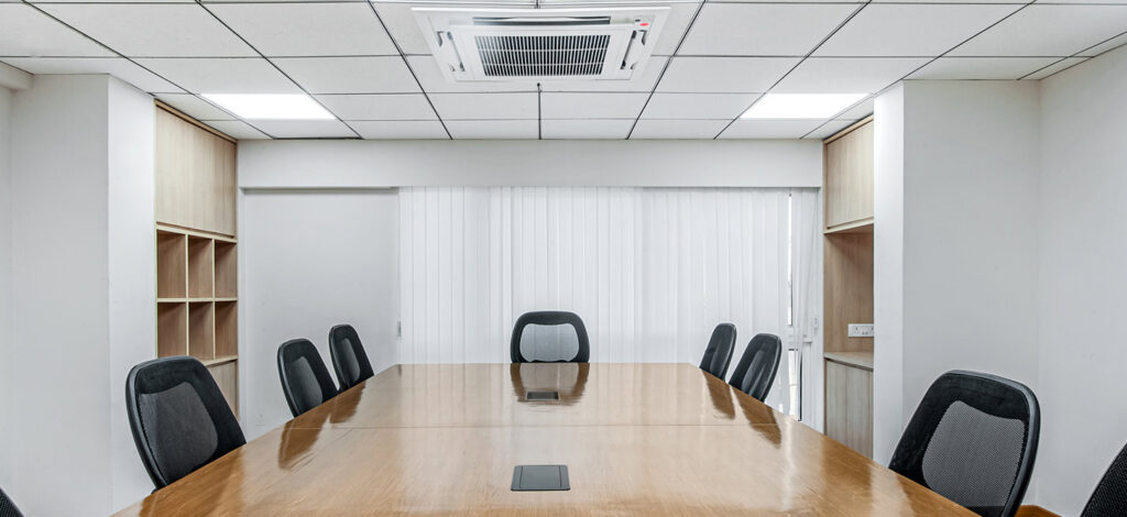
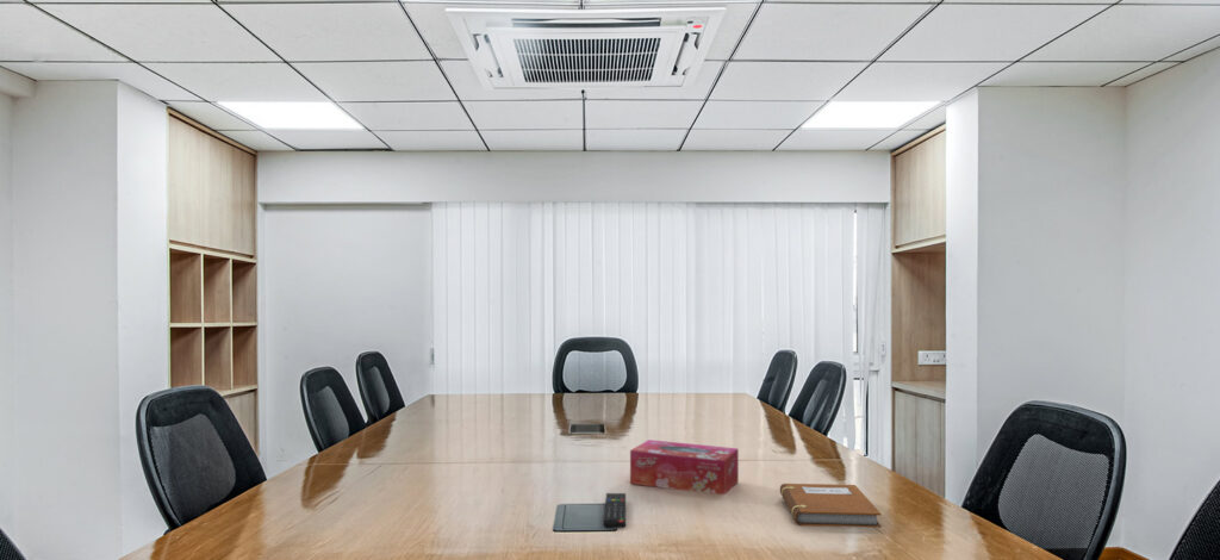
+ notebook [779,483,883,528]
+ remote control [603,492,627,529]
+ tissue box [629,438,740,496]
